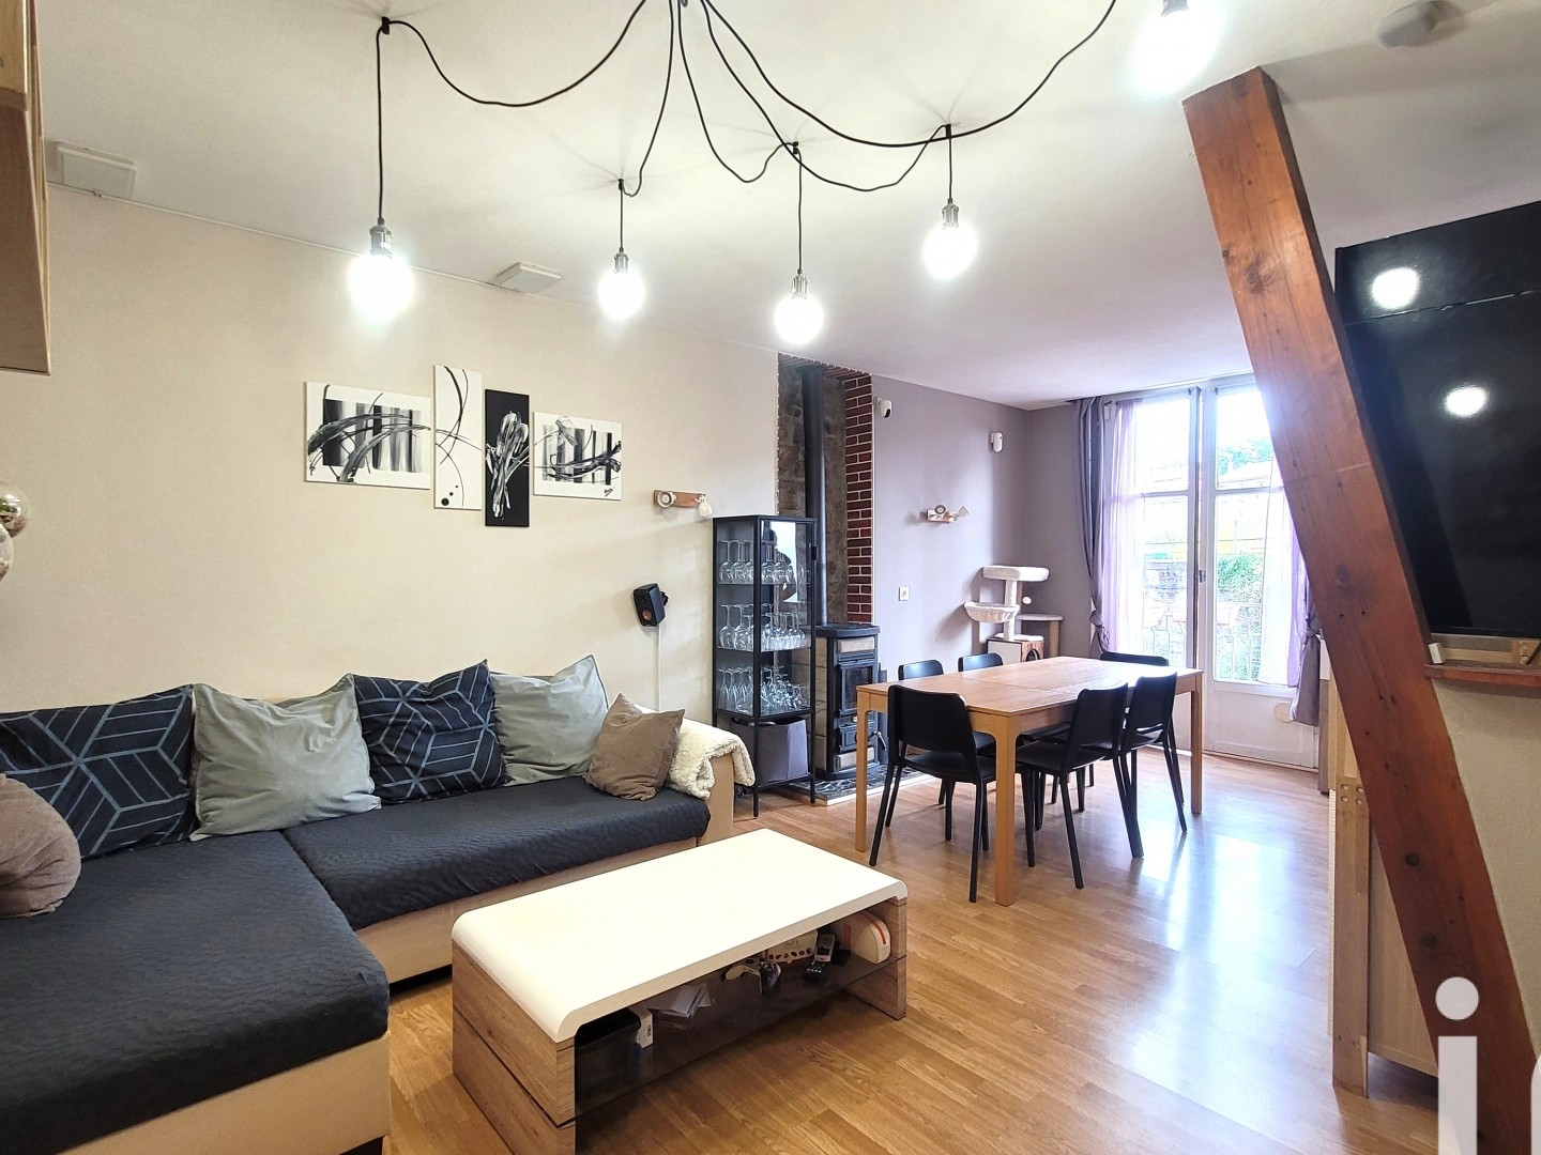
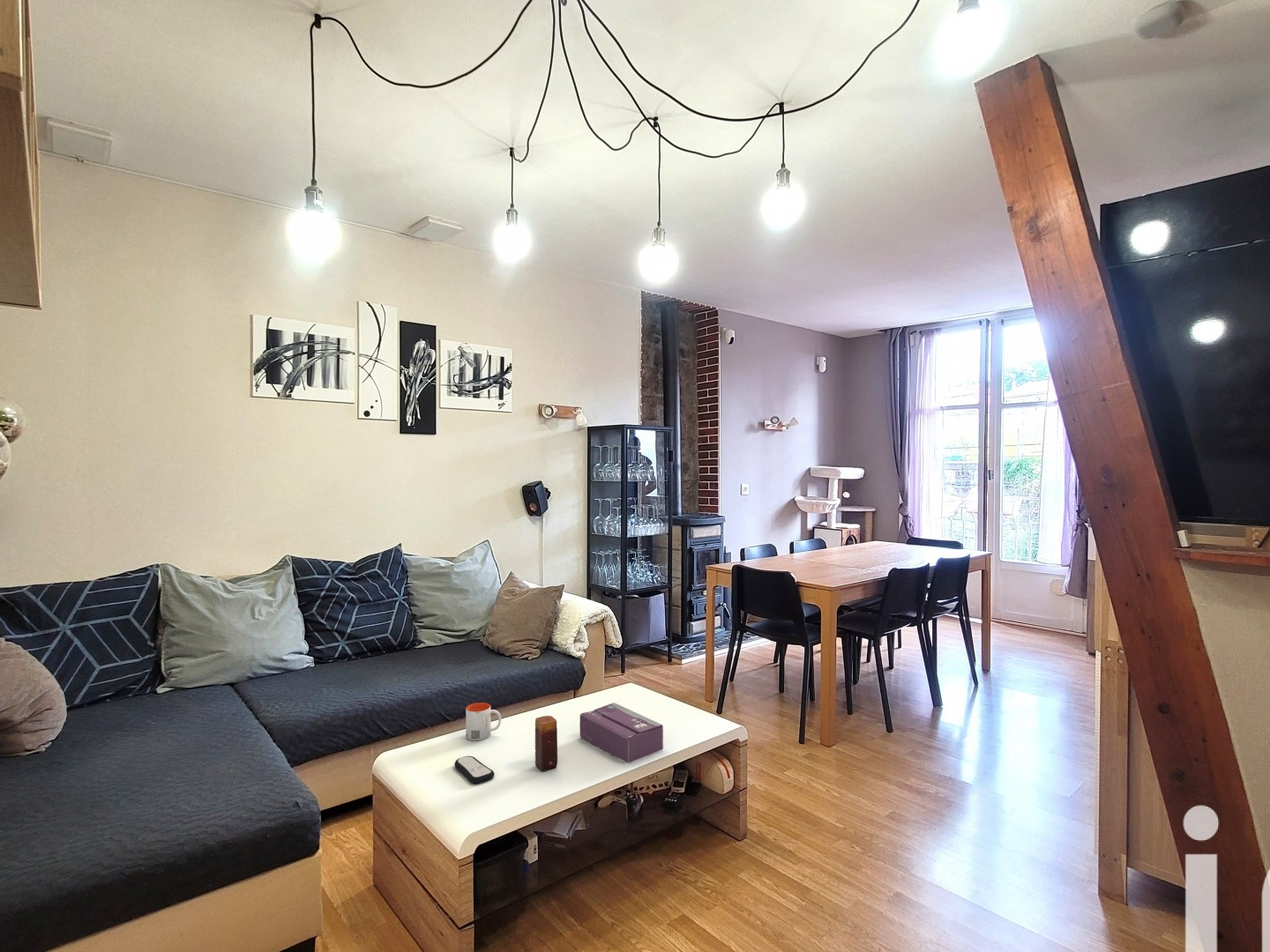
+ remote control [453,755,495,785]
+ mug [465,702,502,741]
+ candle [534,715,558,772]
+ tissue box [579,702,664,764]
